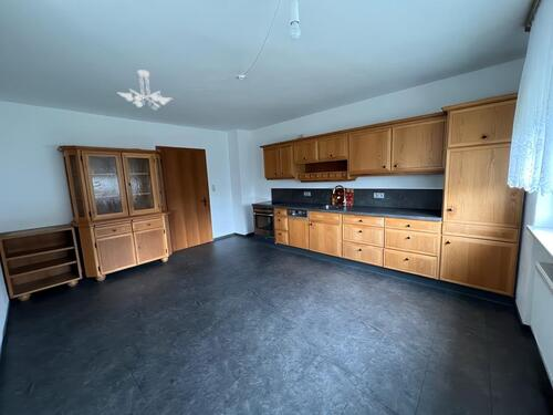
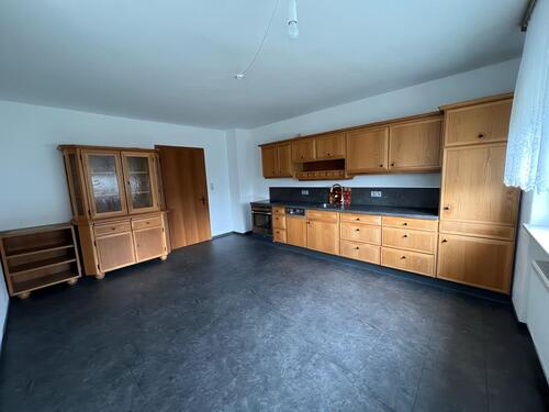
- ceiling light fixture [118,69,174,112]
